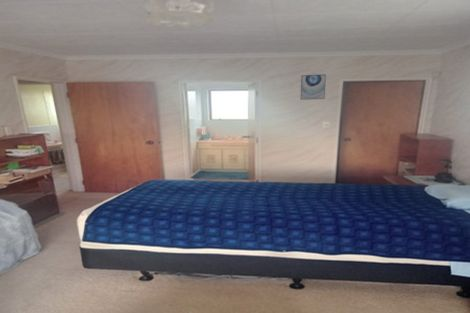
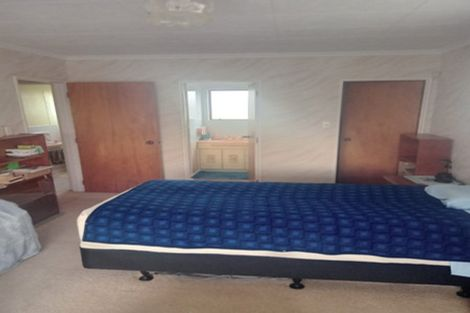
- wall art [299,73,327,101]
